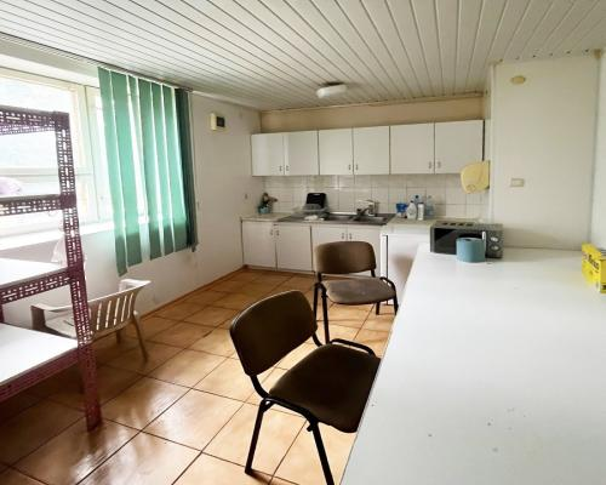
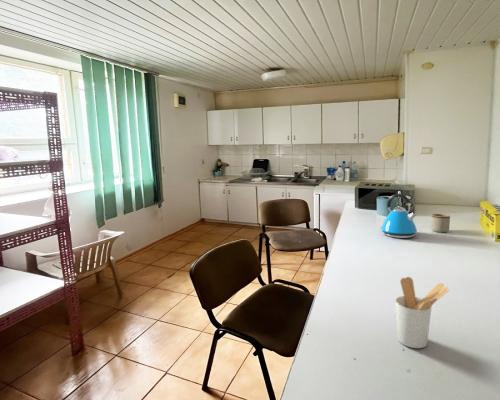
+ utensil holder [394,276,449,349]
+ kettle [380,193,418,239]
+ mug [430,213,451,233]
